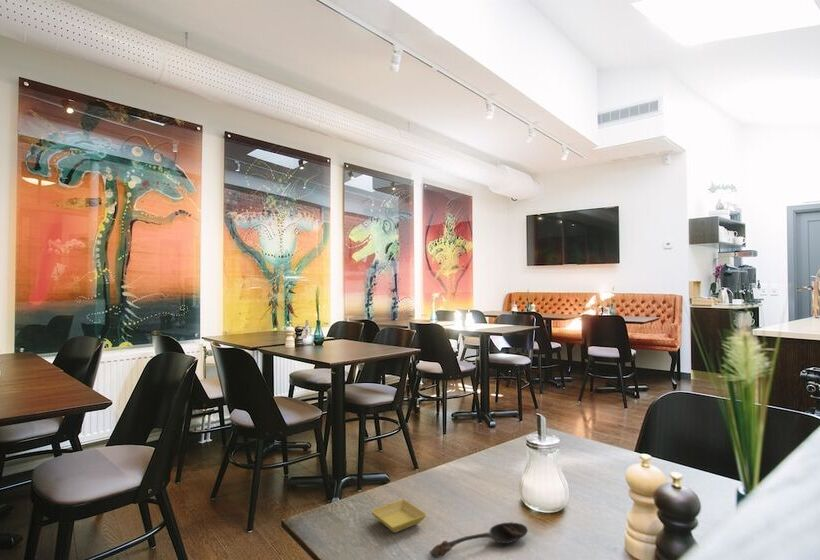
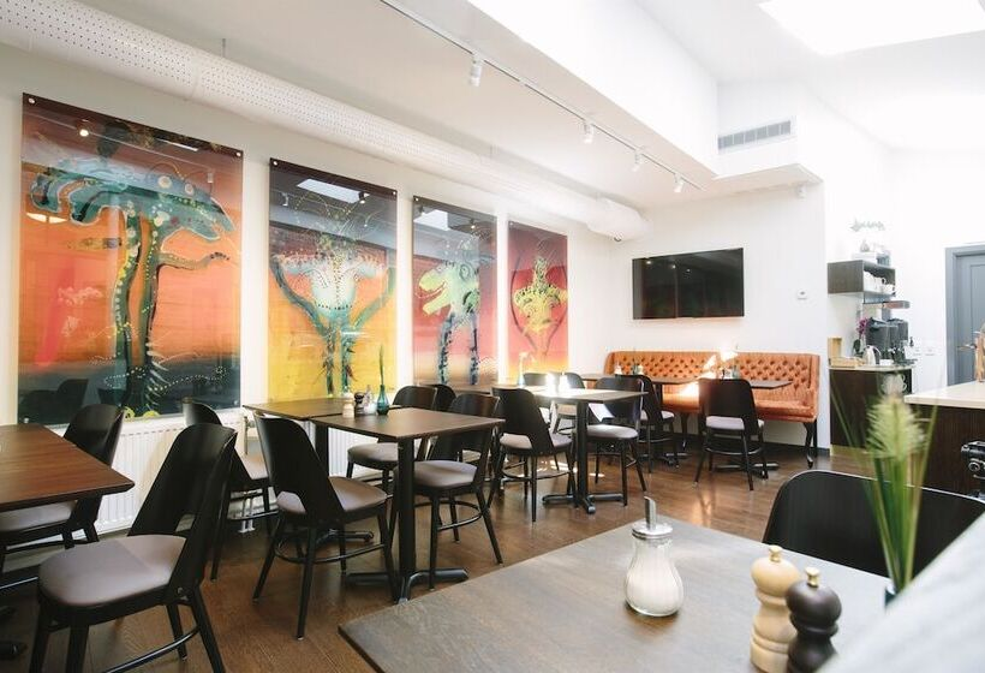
- spoon [428,521,529,559]
- saucer [370,499,427,534]
